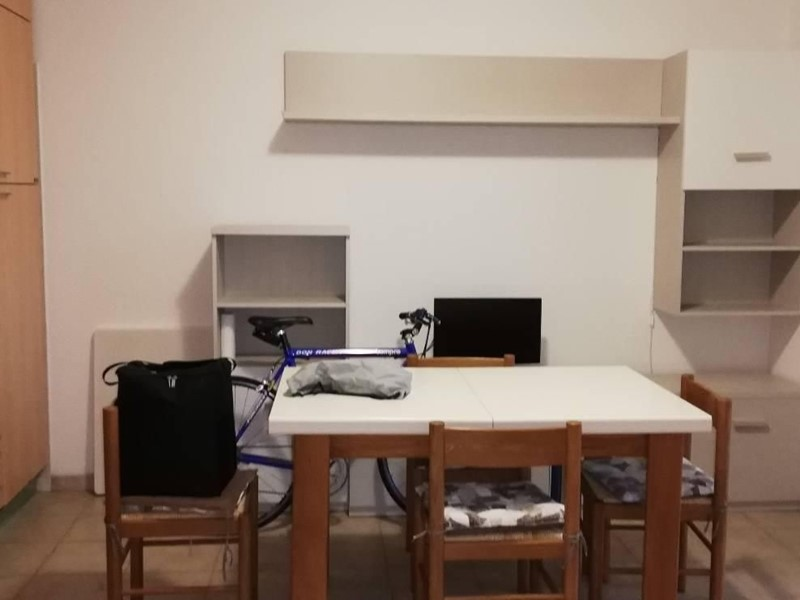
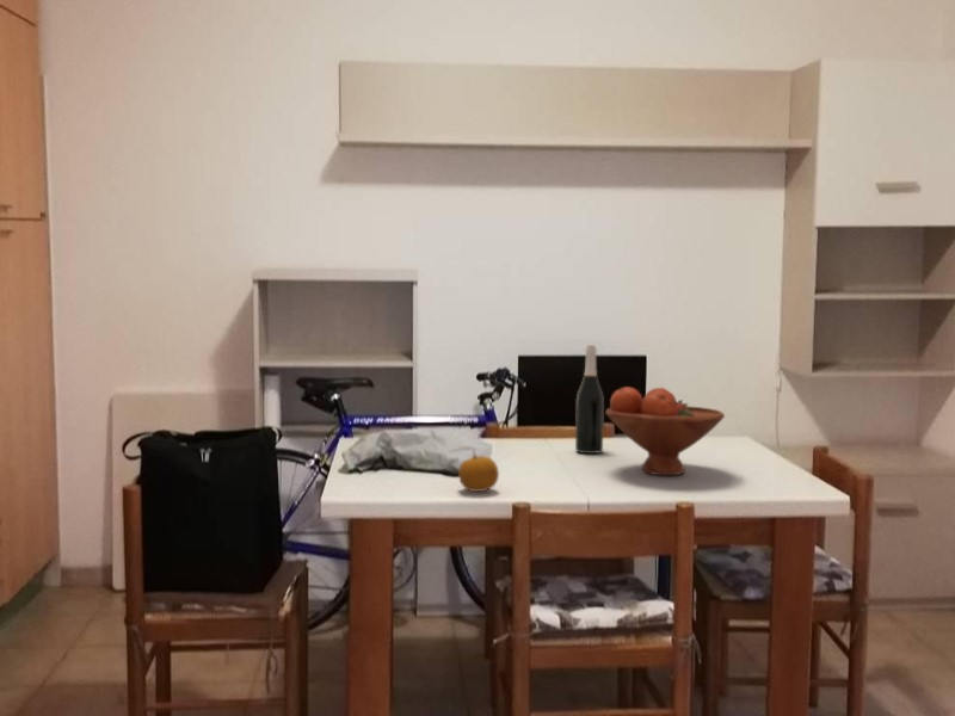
+ fruit bowl [604,385,726,476]
+ wine bottle [574,345,605,455]
+ fruit [457,448,500,493]
